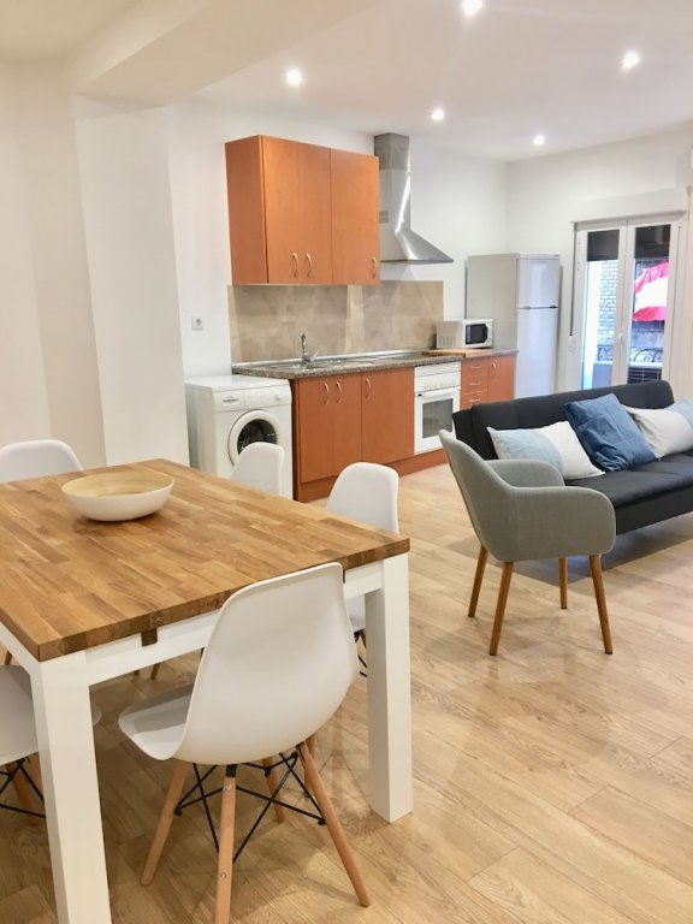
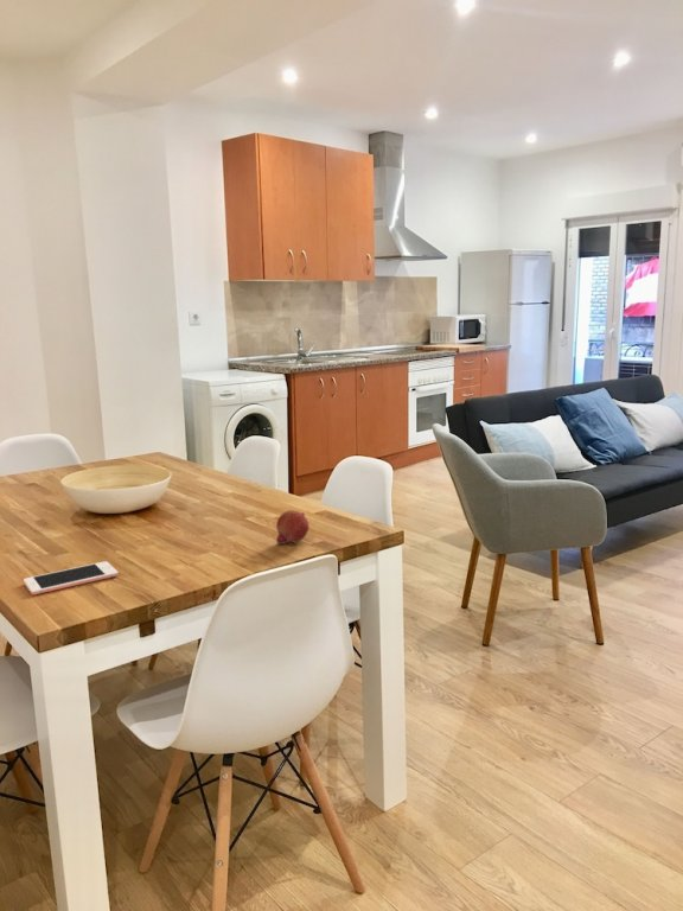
+ cell phone [23,560,120,595]
+ fruit [275,509,309,546]
